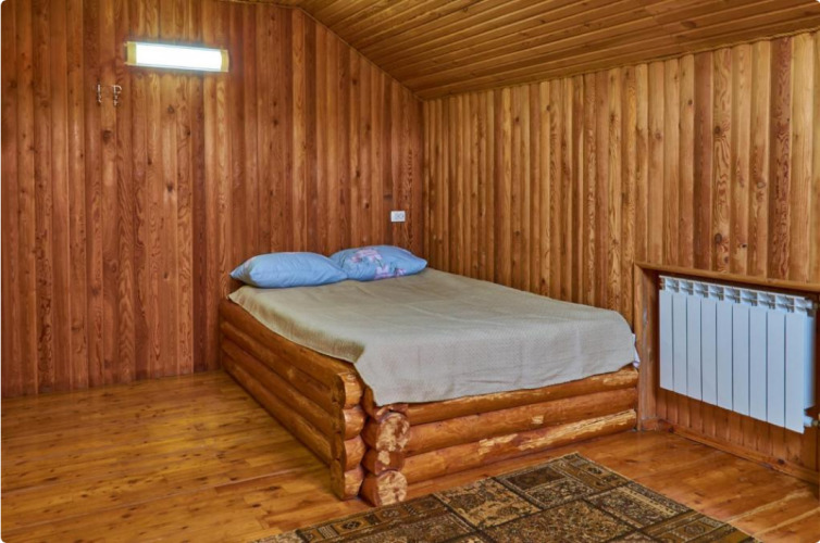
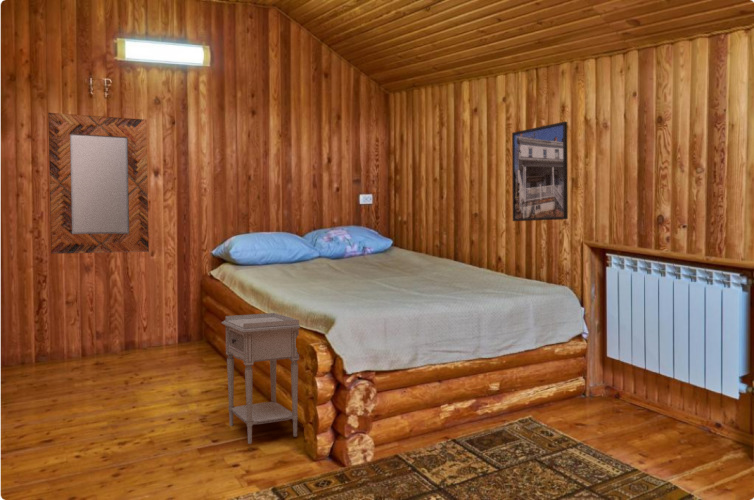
+ home mirror [47,112,150,255]
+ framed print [511,121,569,222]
+ nightstand [220,312,301,445]
